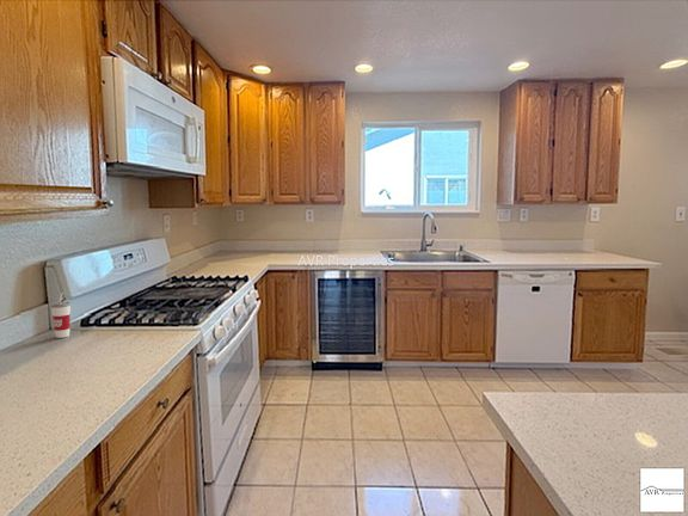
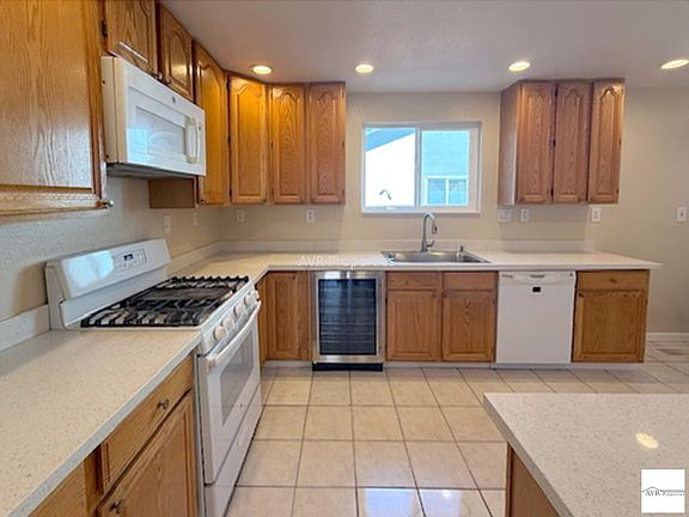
- cup [50,291,72,339]
